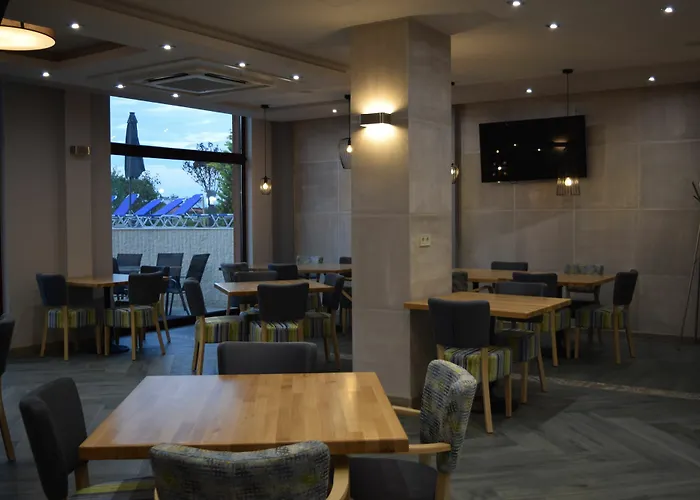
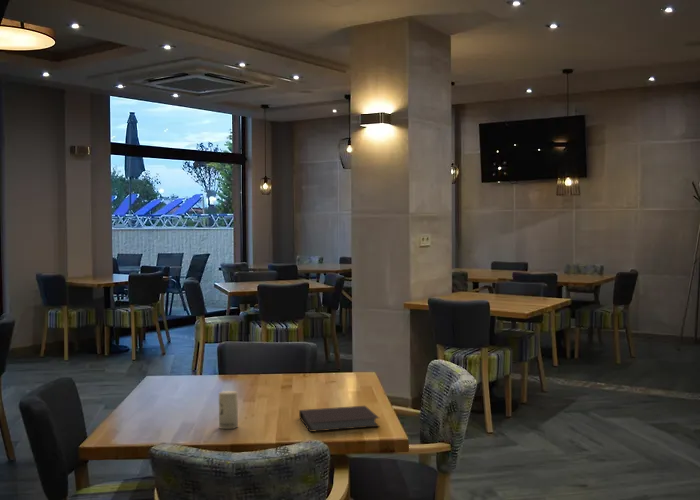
+ notebook [298,405,380,433]
+ candle [218,390,239,430]
